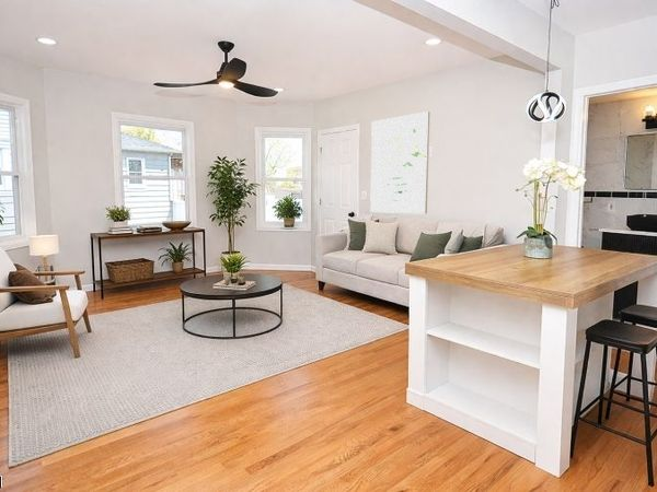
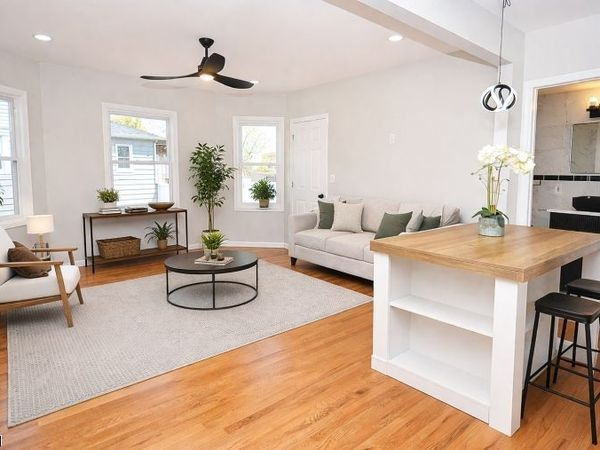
- wall art [369,110,431,214]
